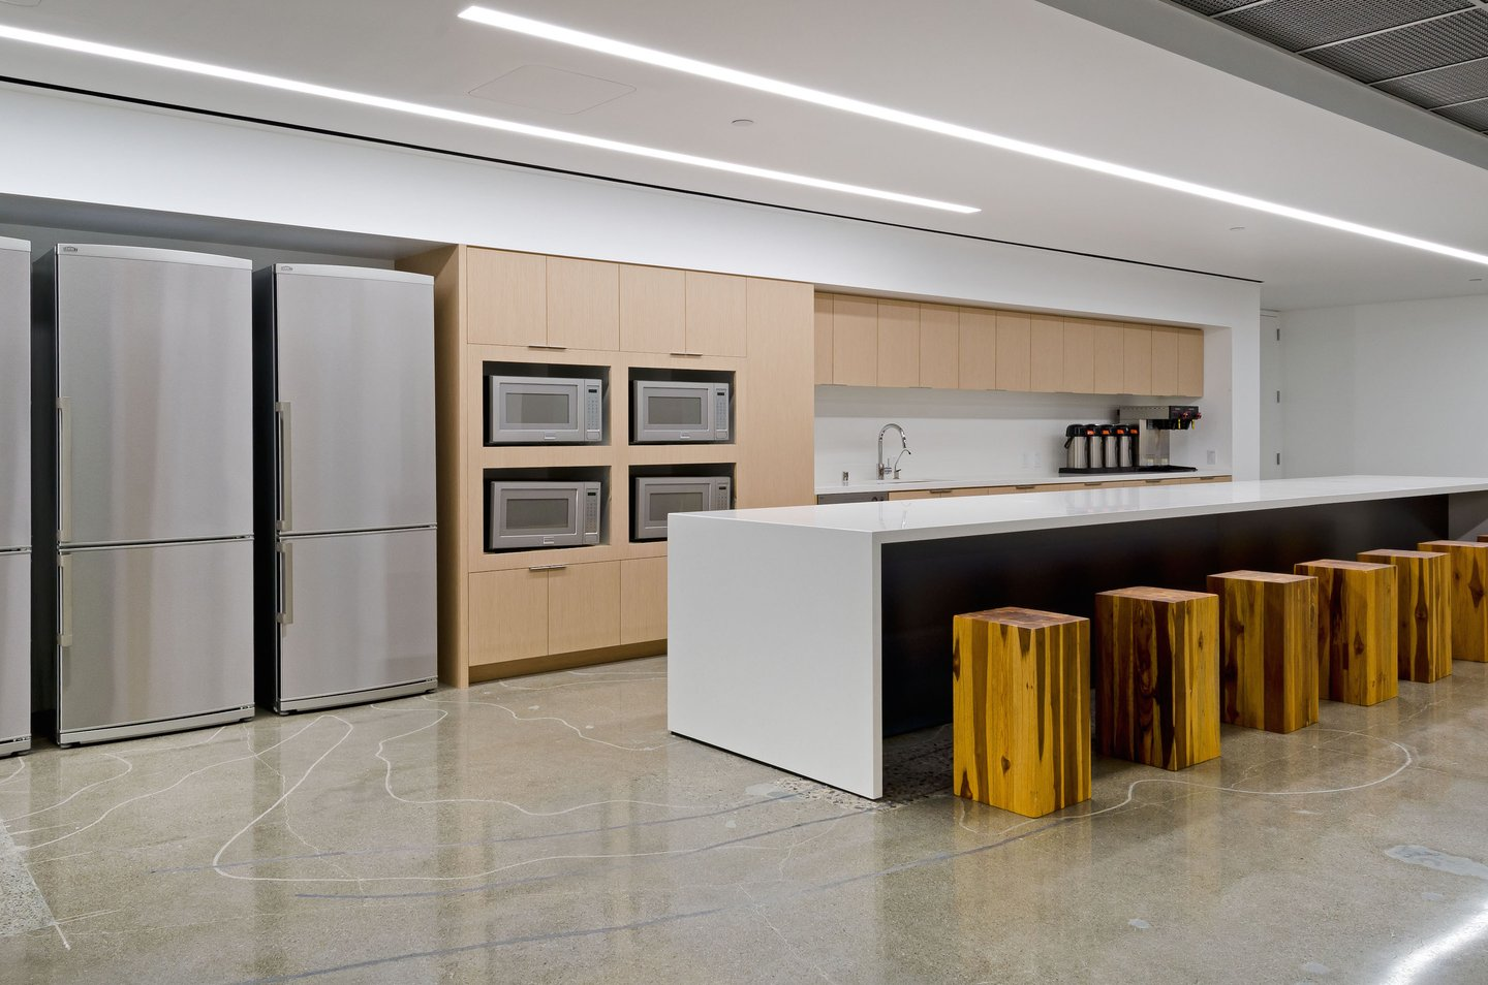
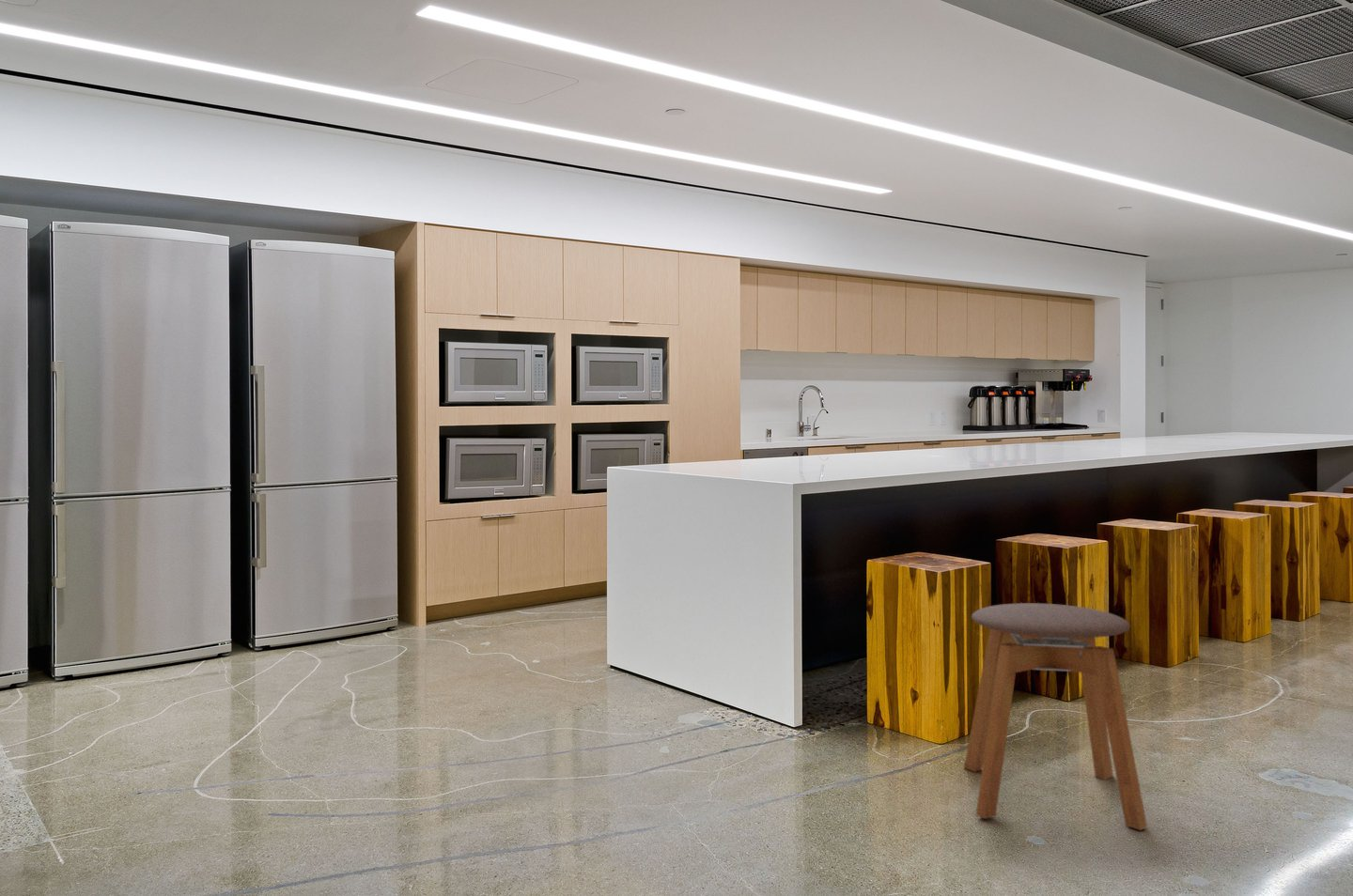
+ stool [963,602,1148,831]
